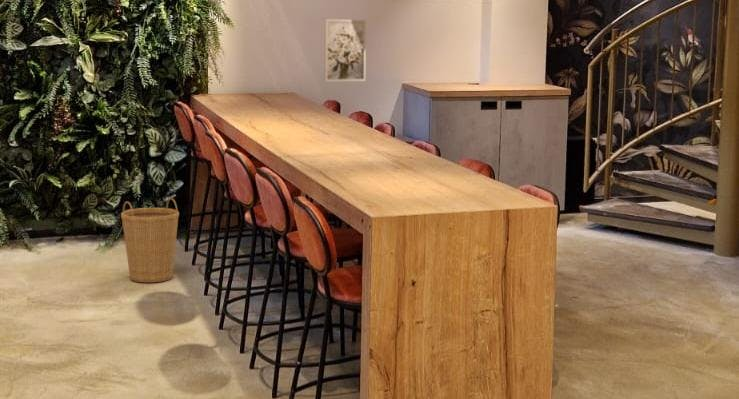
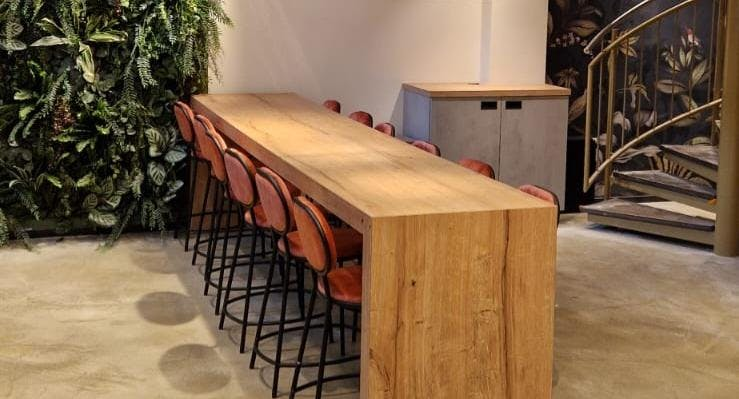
- wall art [324,18,367,82]
- basket [120,197,180,283]
